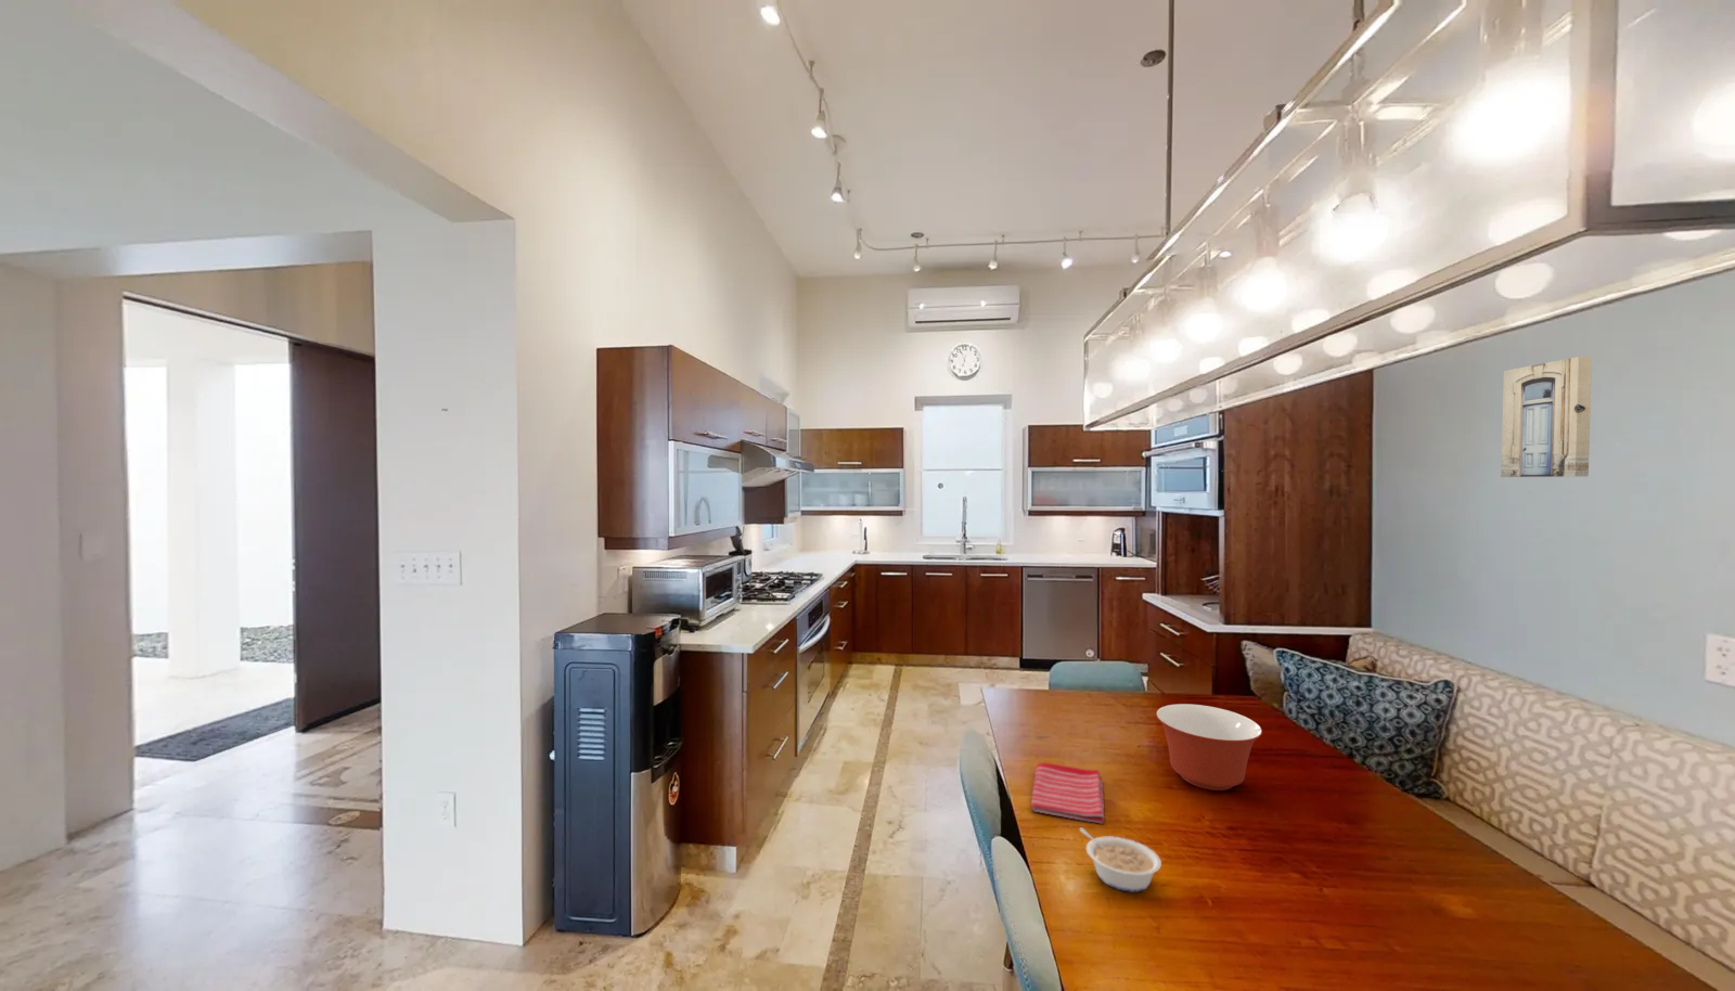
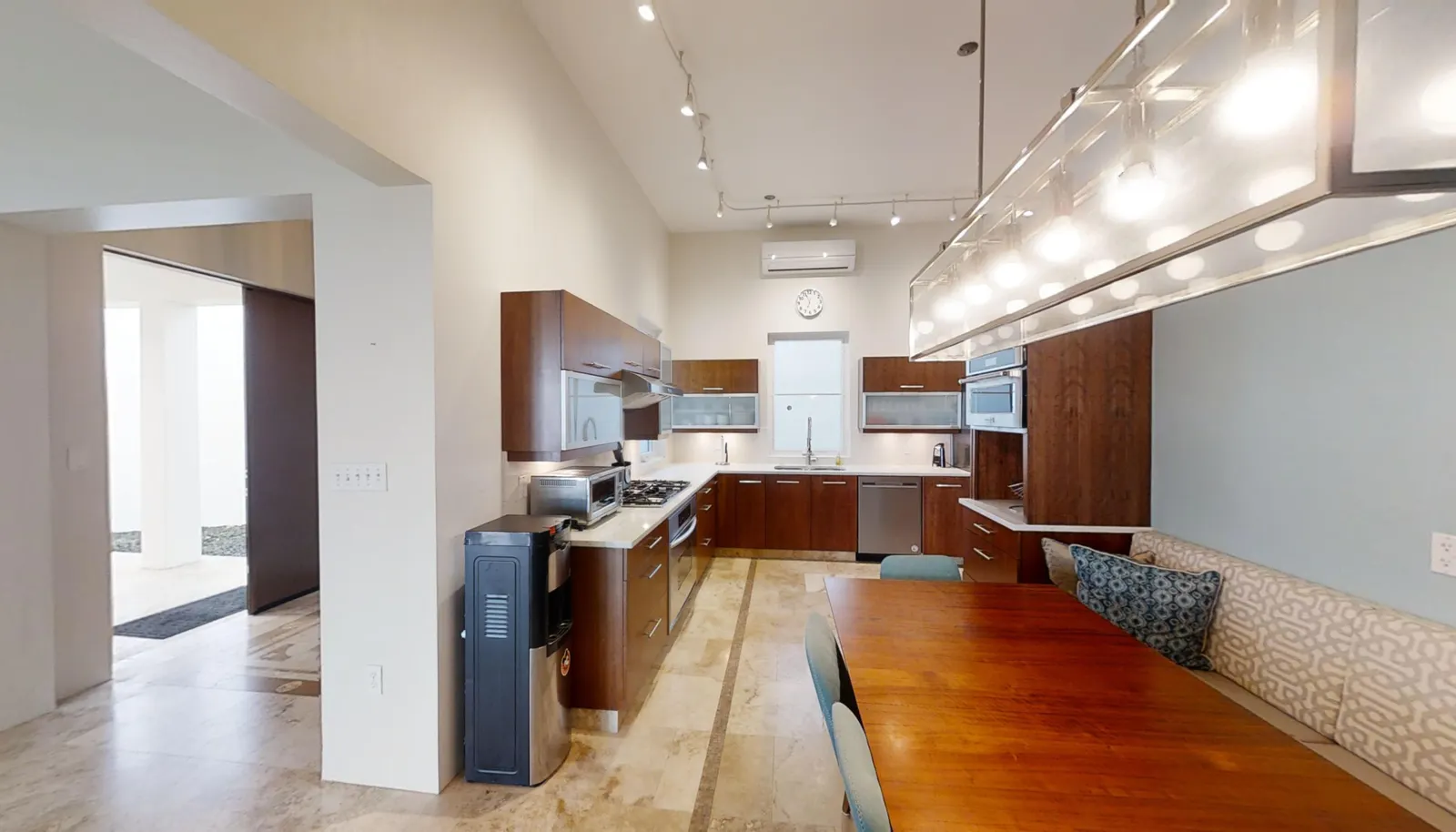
- mixing bowl [1155,703,1263,792]
- dish towel [1030,761,1105,825]
- legume [1078,827,1163,893]
- wall art [1500,356,1593,478]
